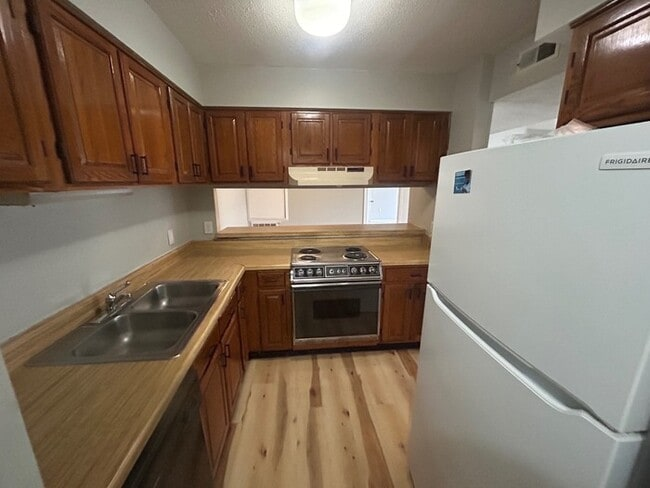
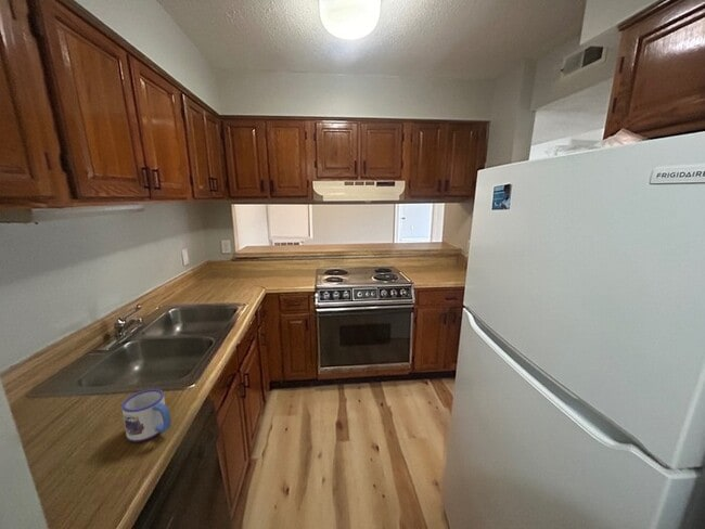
+ mug [120,388,172,443]
